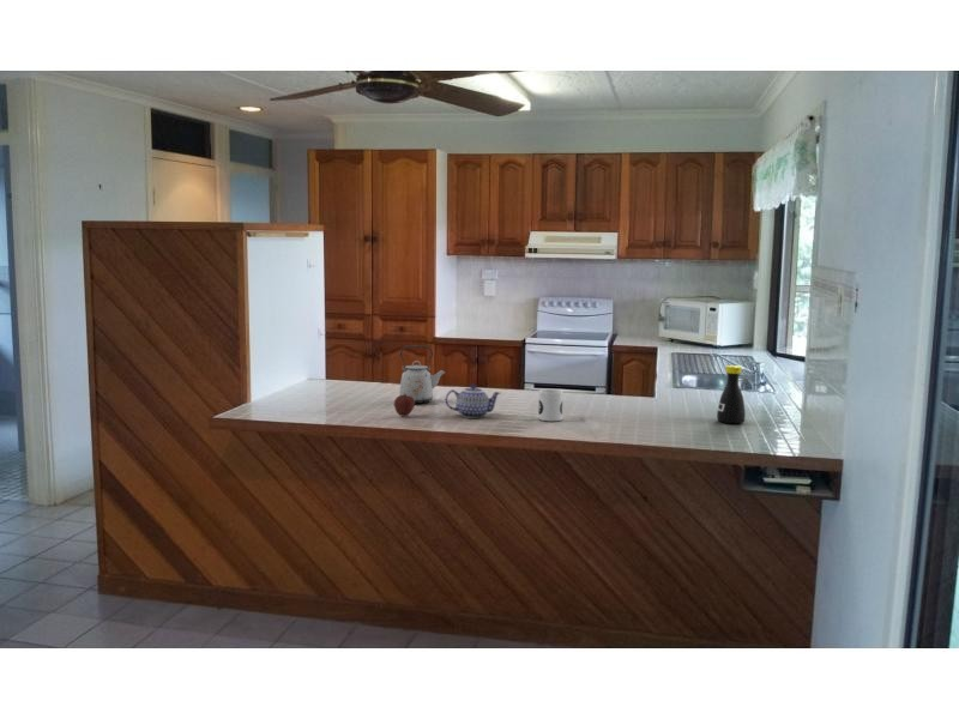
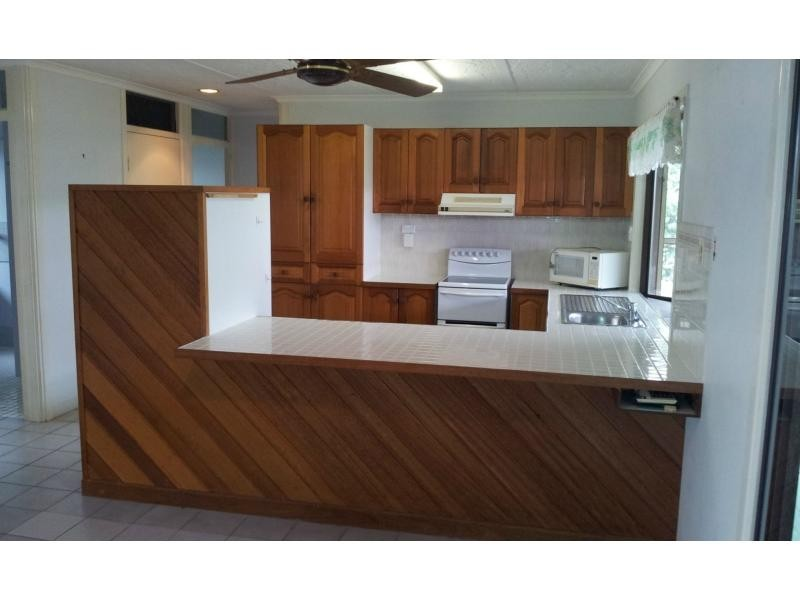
- kettle [398,344,447,405]
- bottle [716,364,747,424]
- mug [537,388,565,422]
- fruit [393,394,416,417]
- teapot [444,382,501,419]
